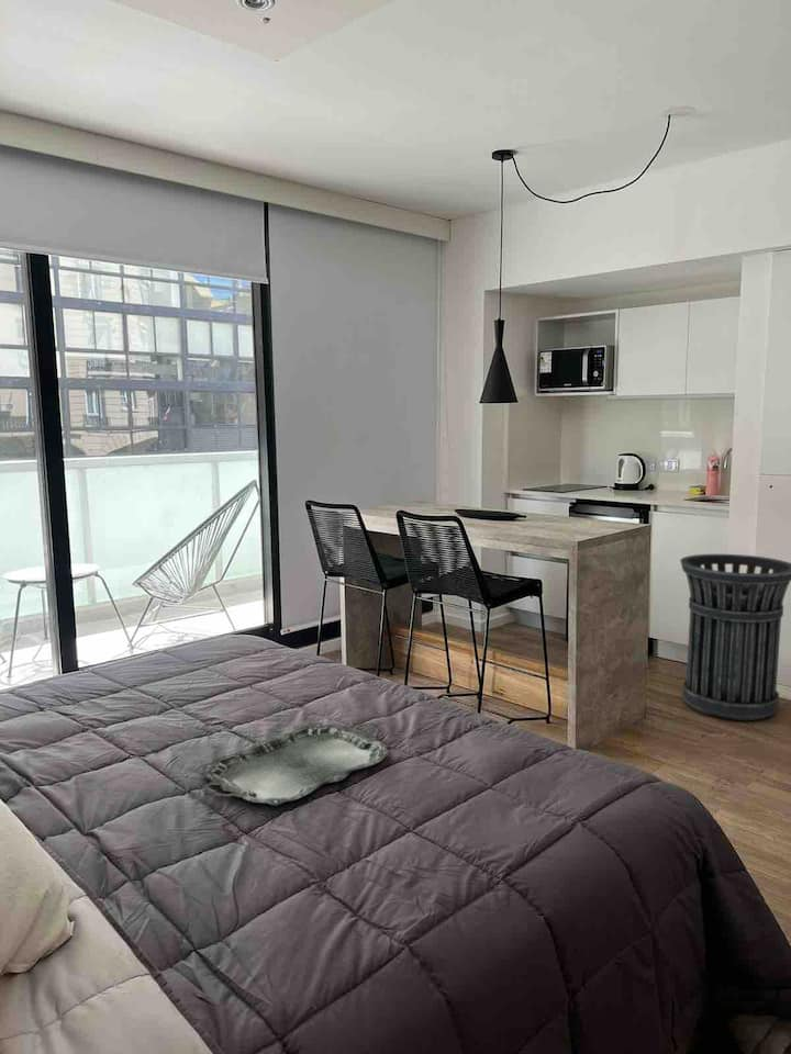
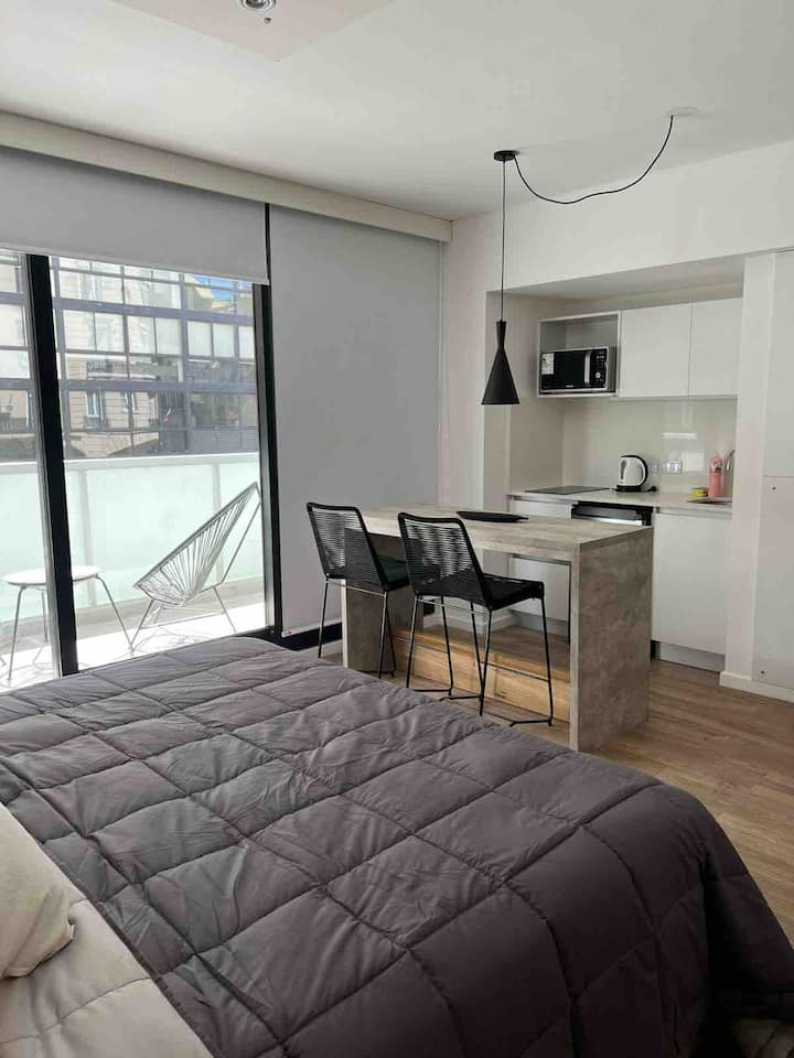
- trash can [679,553,791,721]
- serving tray [201,721,392,807]
